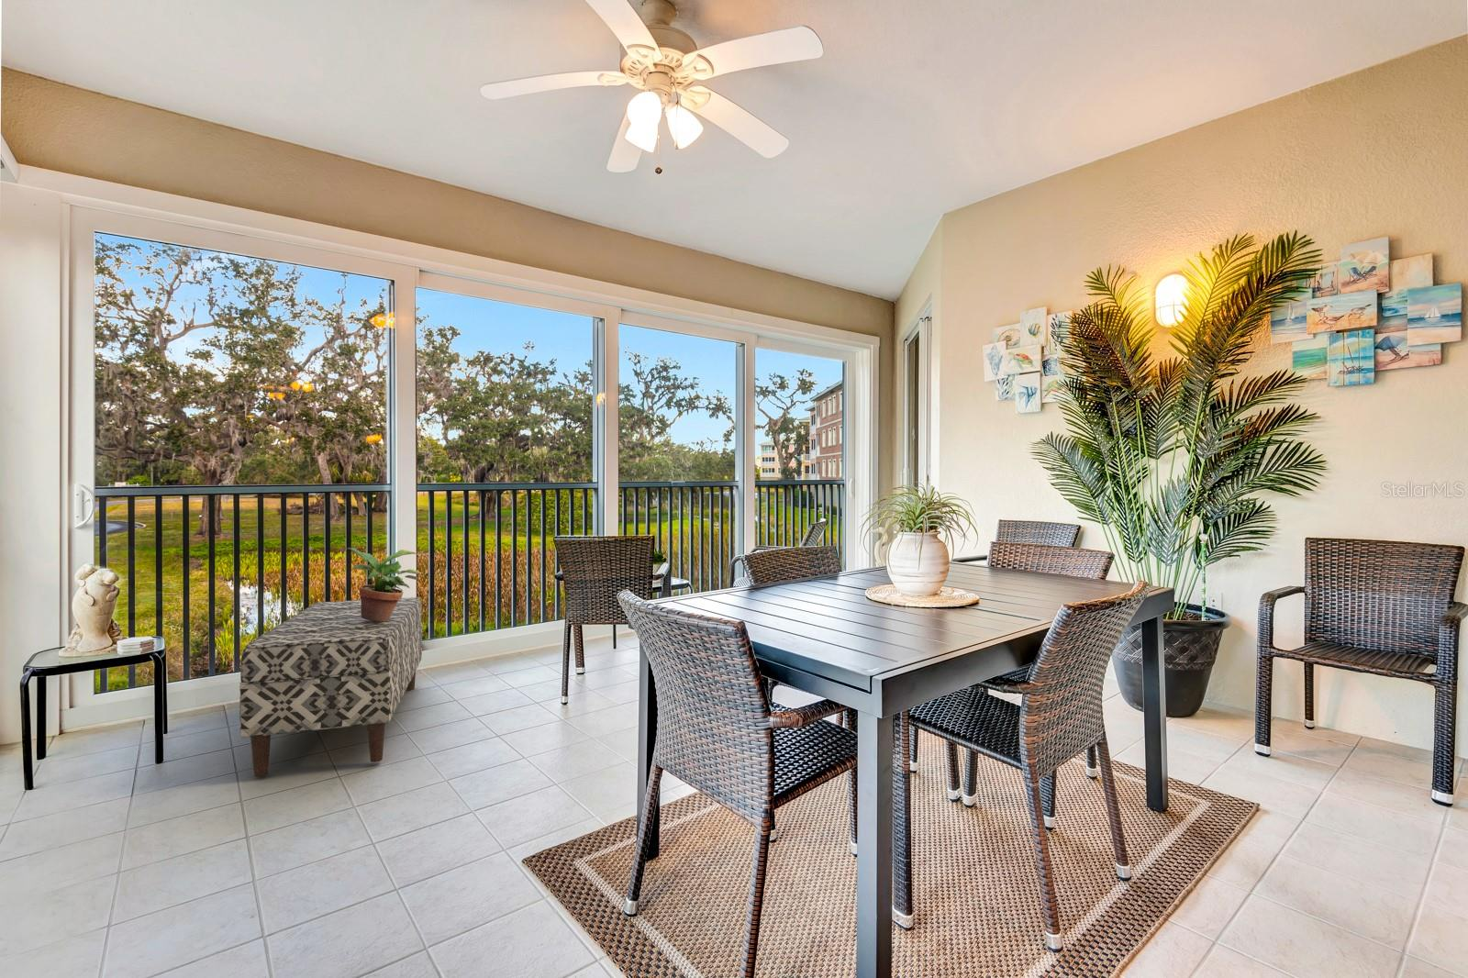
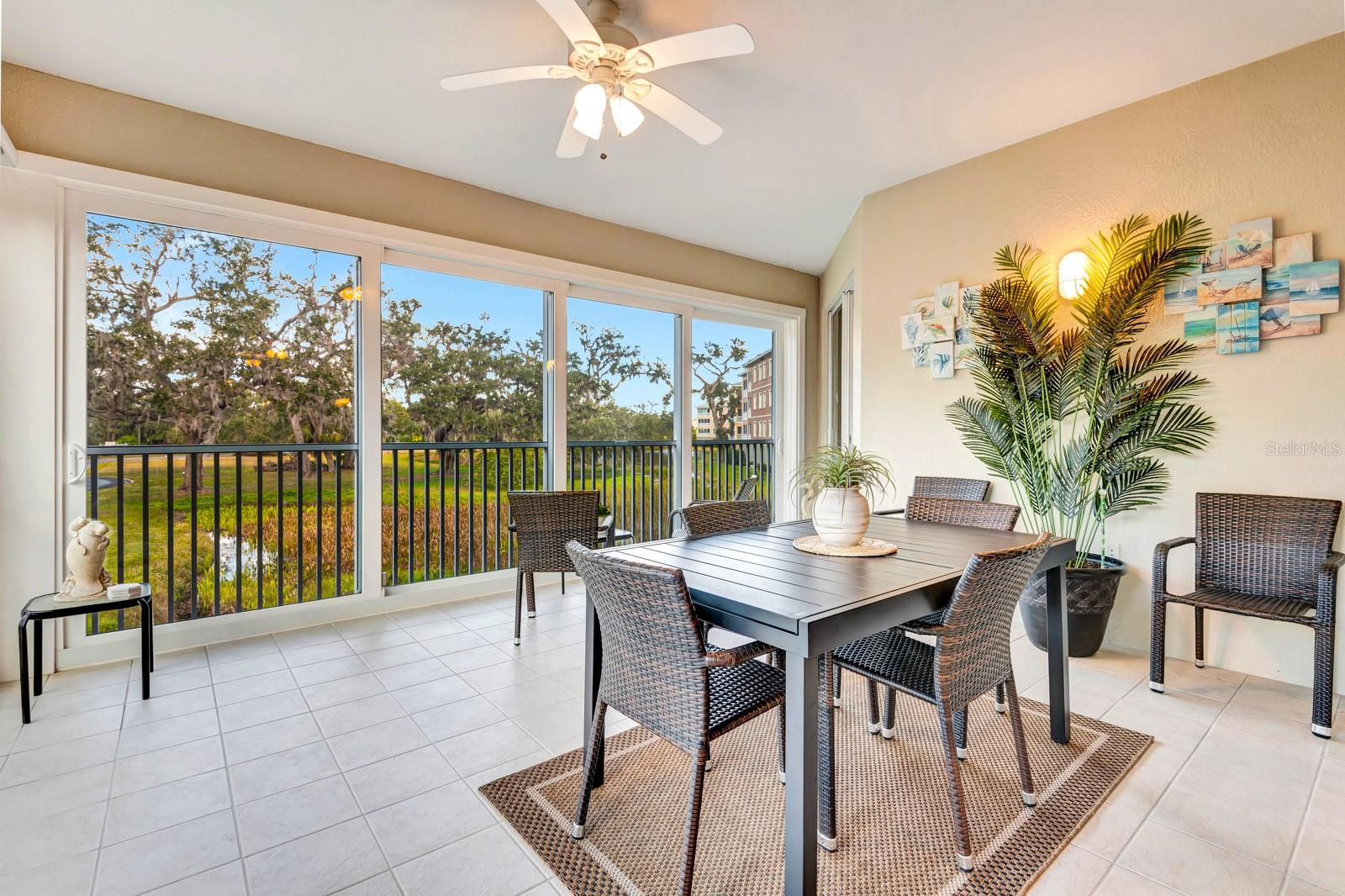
- bench [239,596,423,777]
- potted plant [347,547,419,622]
